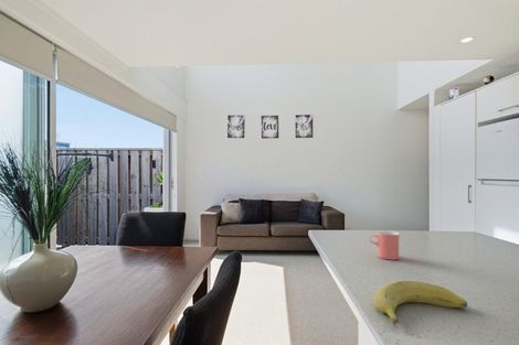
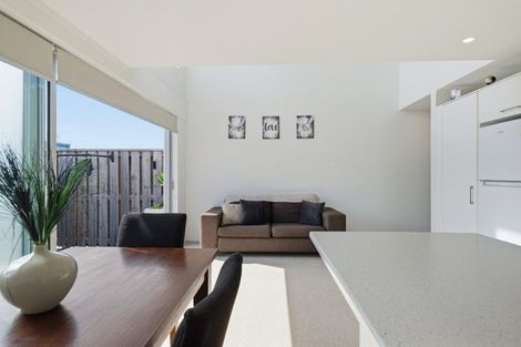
- cup [368,230,400,261]
- fruit [373,280,468,328]
